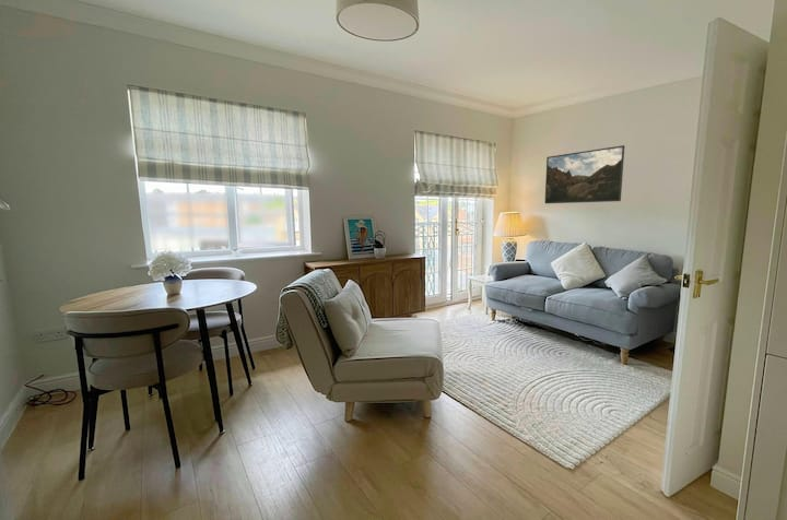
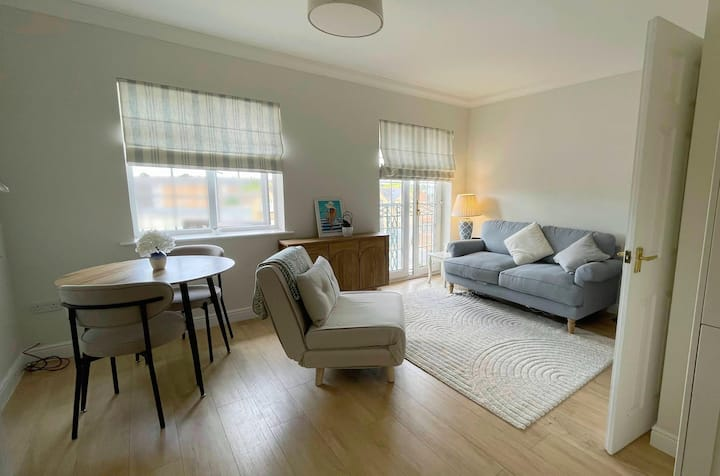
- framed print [544,144,625,204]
